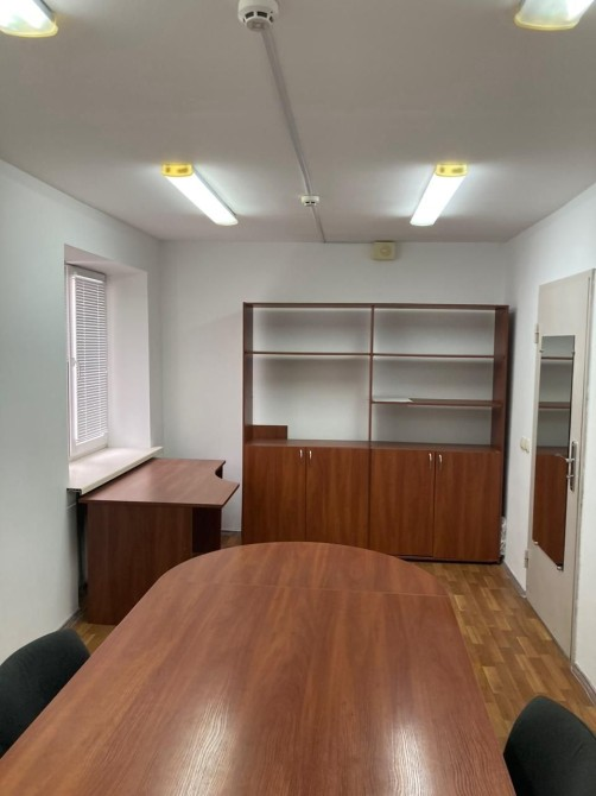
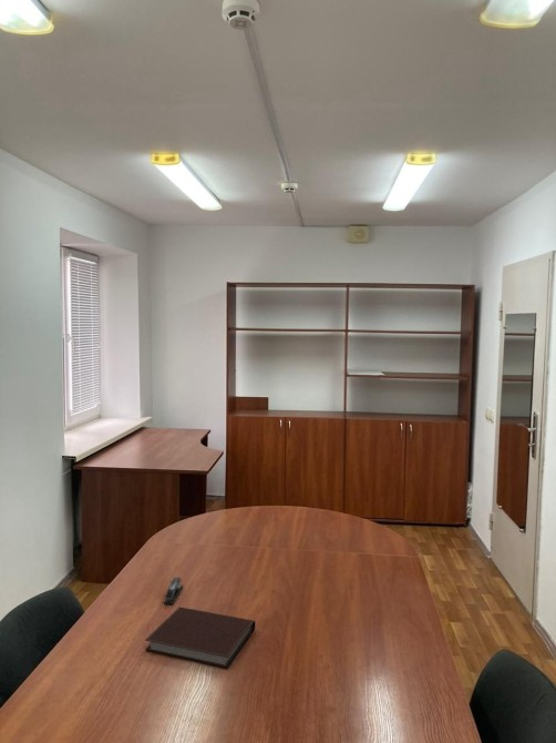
+ notebook [144,605,256,669]
+ stapler [163,577,184,605]
